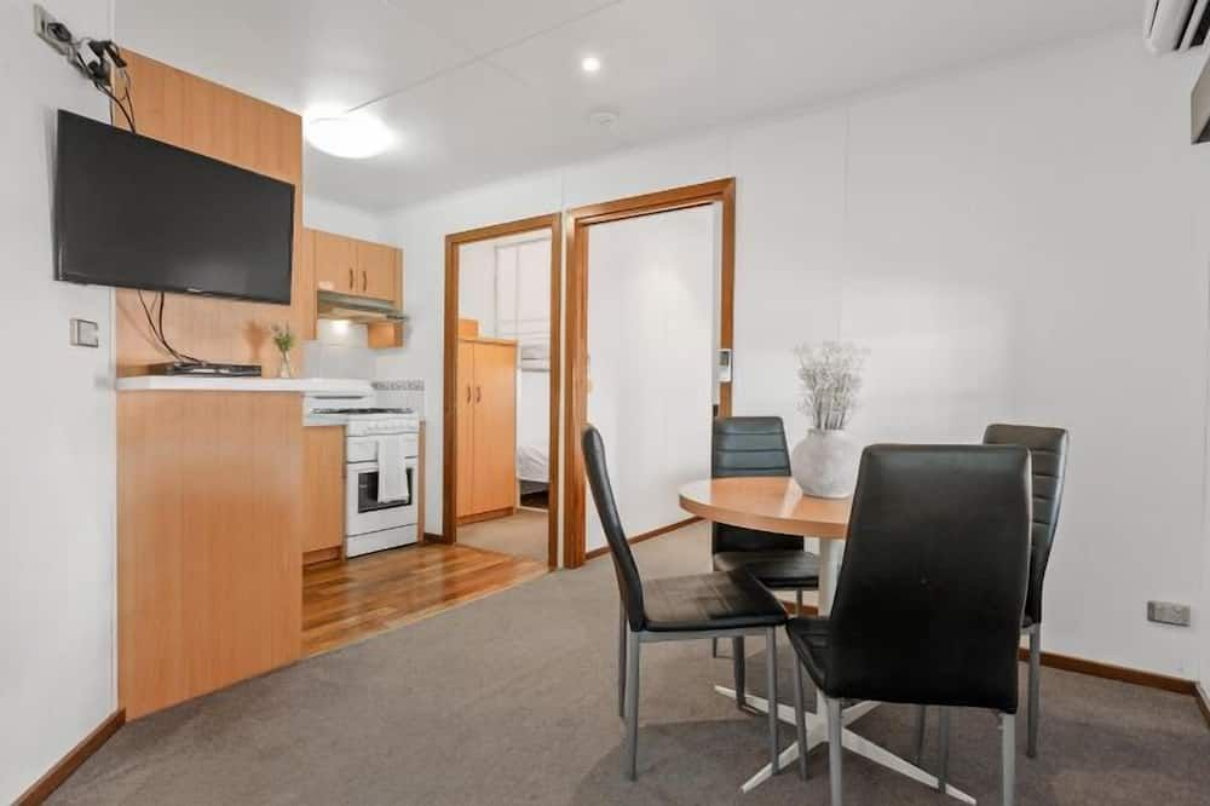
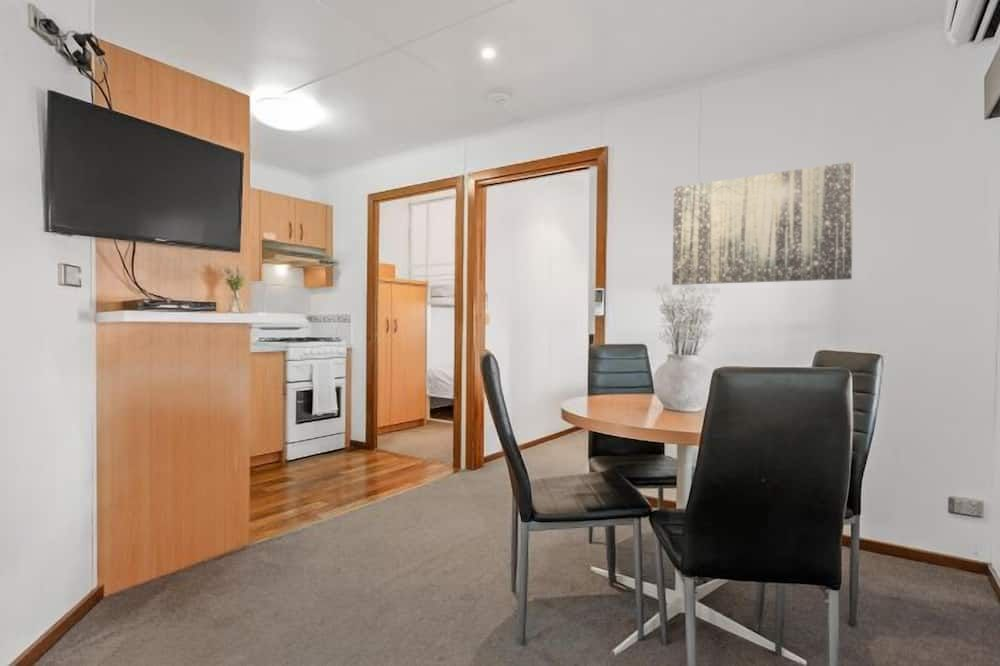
+ wall art [671,161,856,286]
